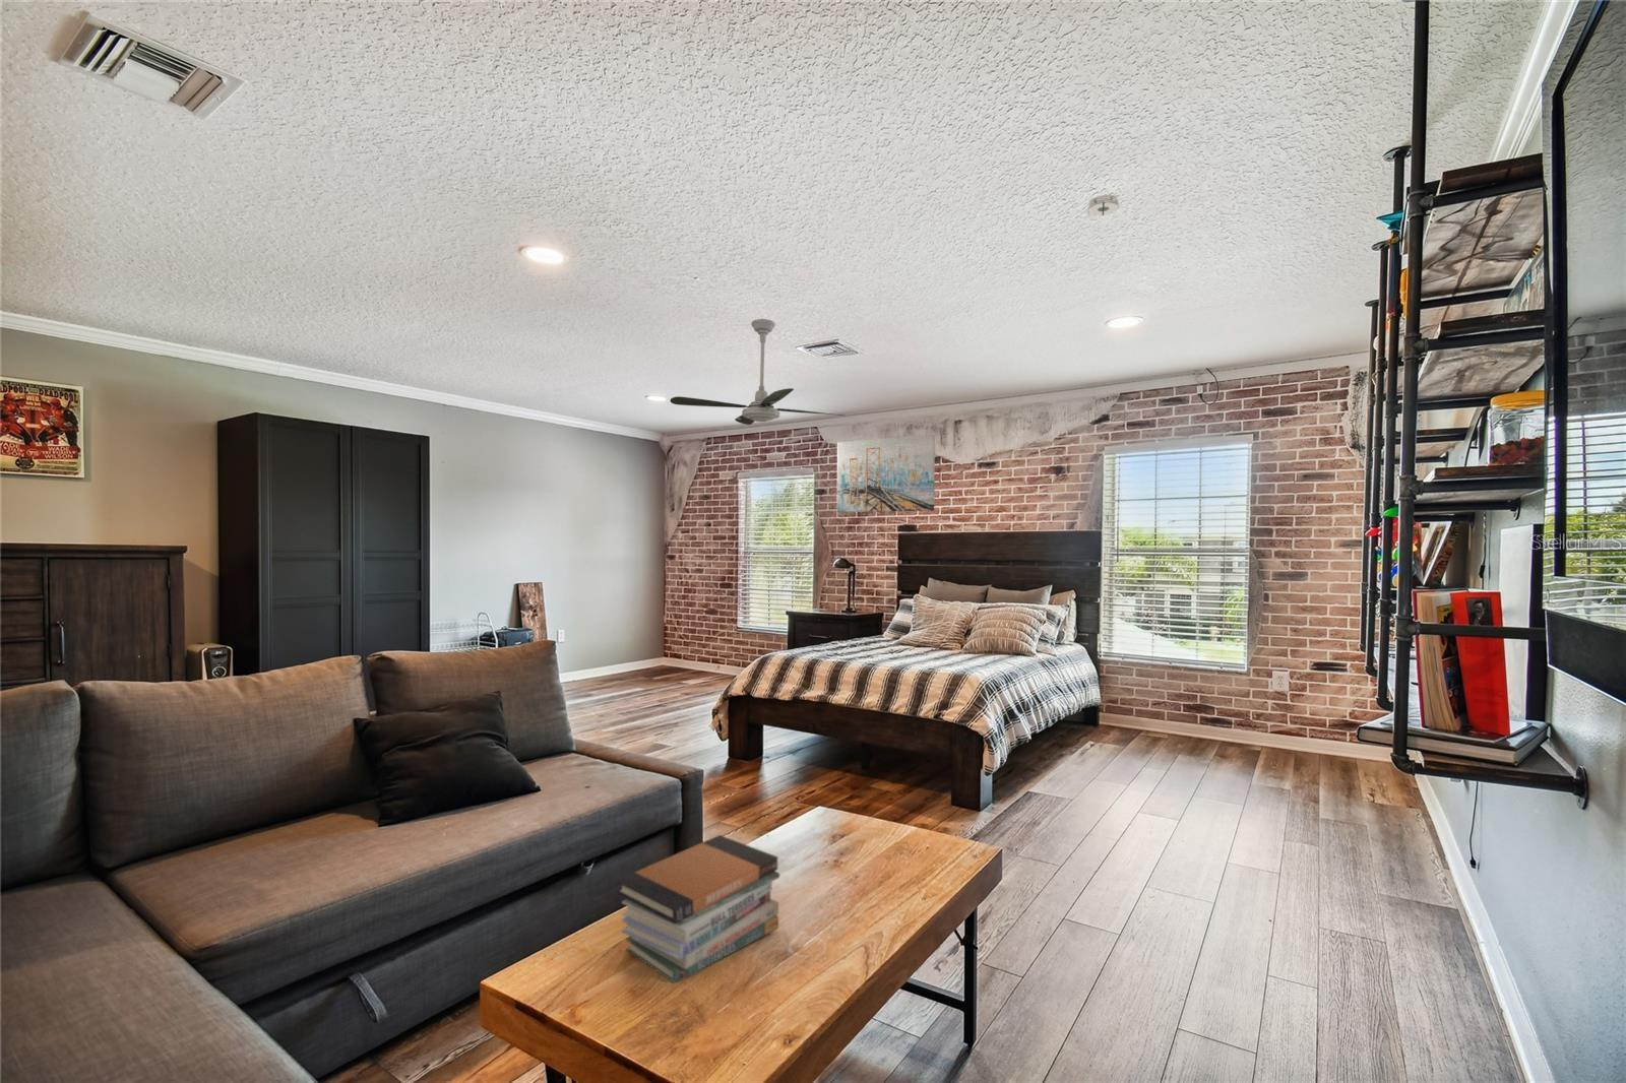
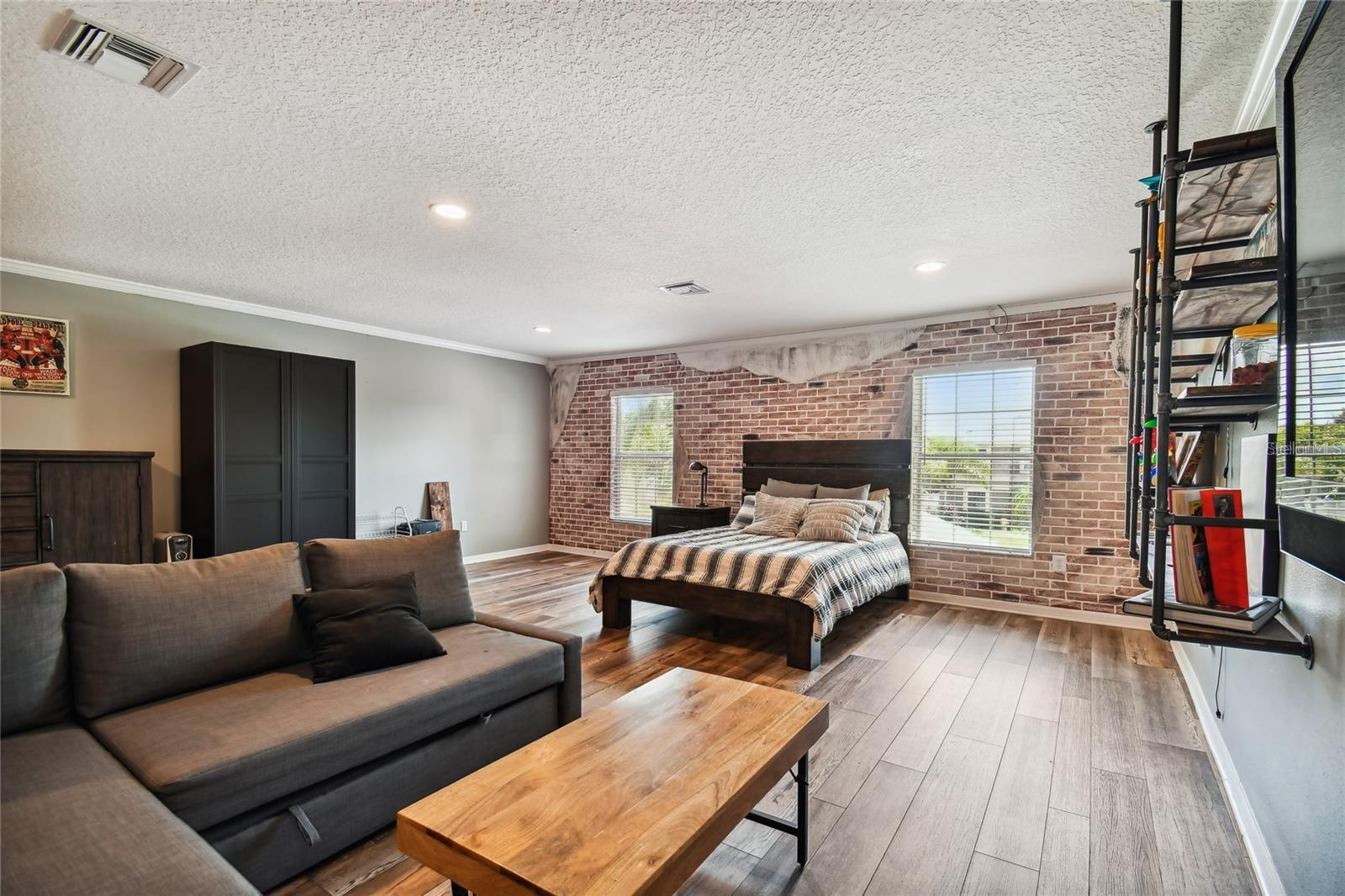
- wall art [837,434,936,512]
- book stack [615,834,781,984]
- smoke detector [1082,195,1122,220]
- ceiling fan [670,318,845,425]
